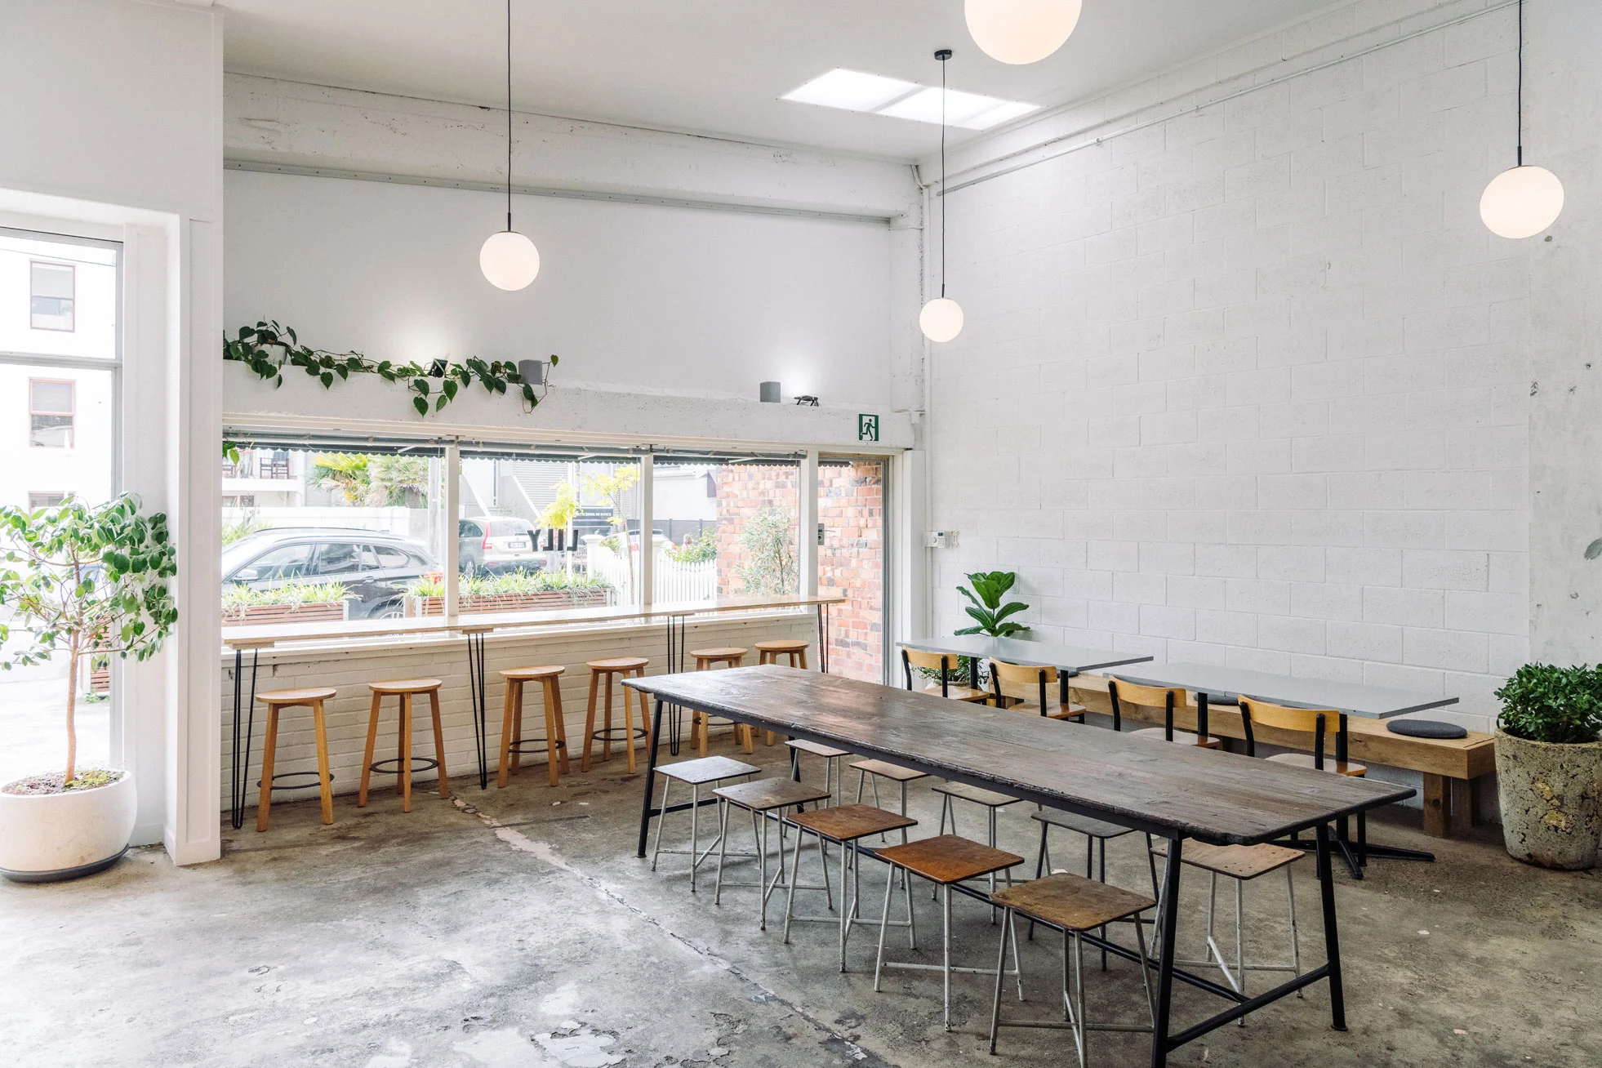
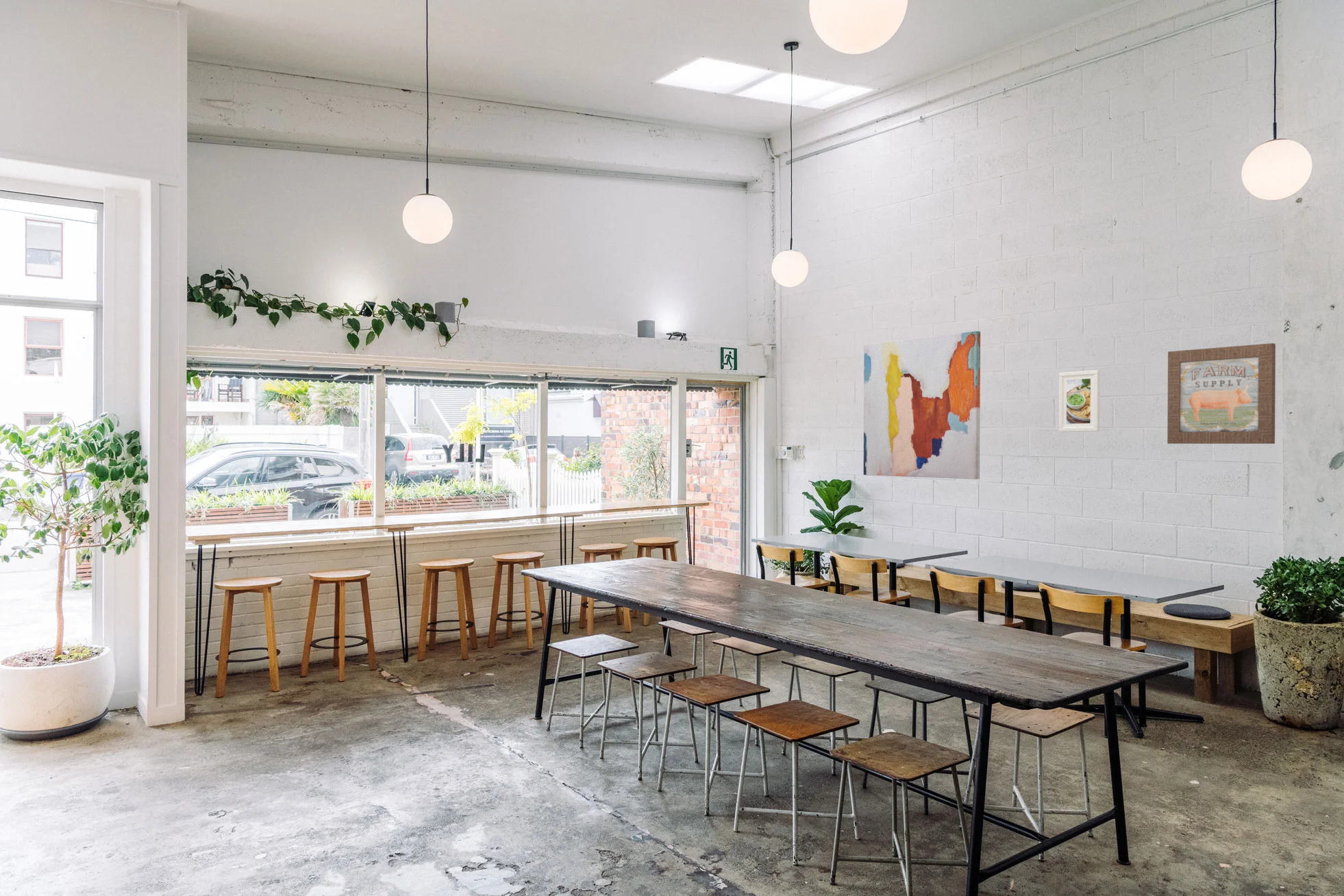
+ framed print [1058,369,1100,432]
+ wall art [1167,343,1276,445]
+ wall art [863,330,981,480]
